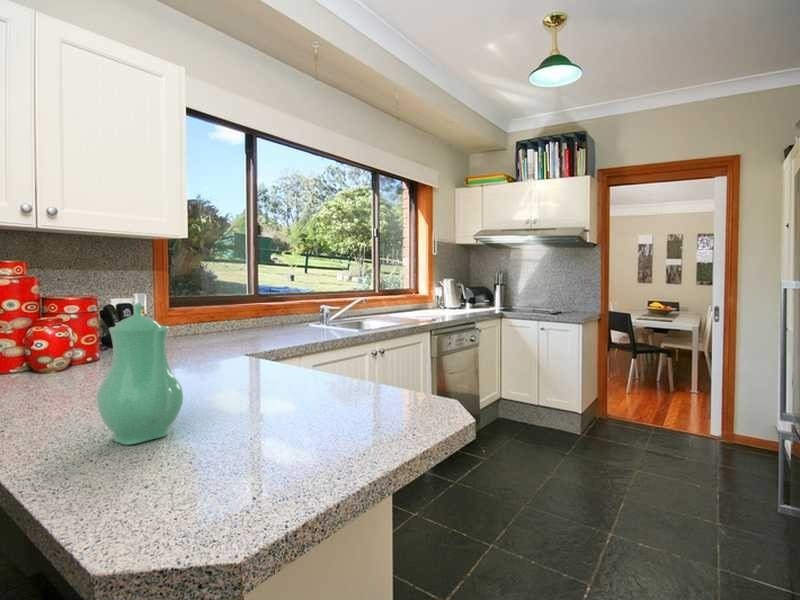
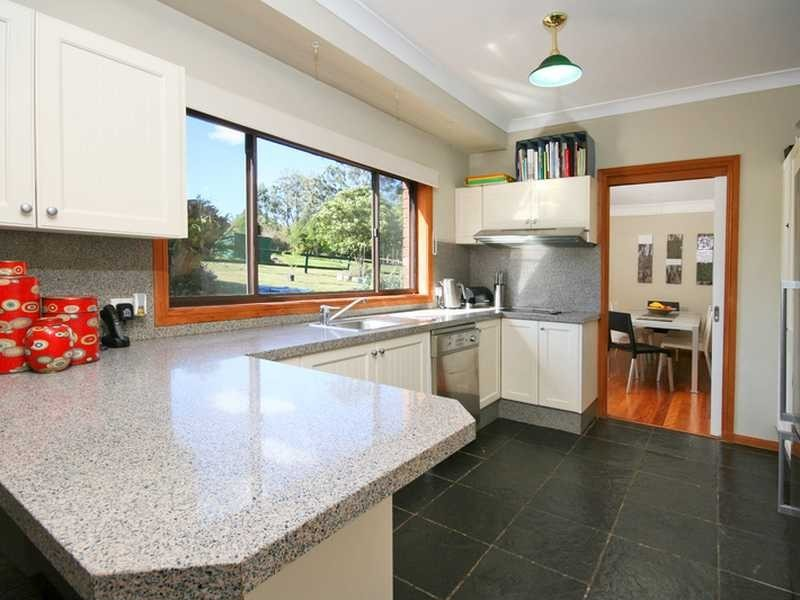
- teapot [96,302,184,445]
